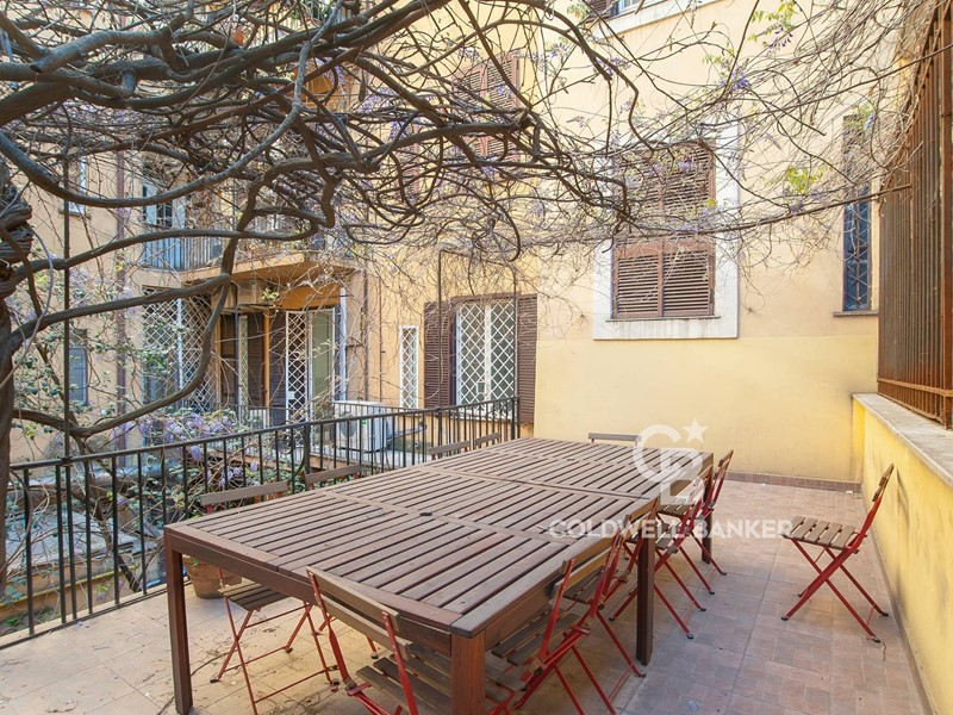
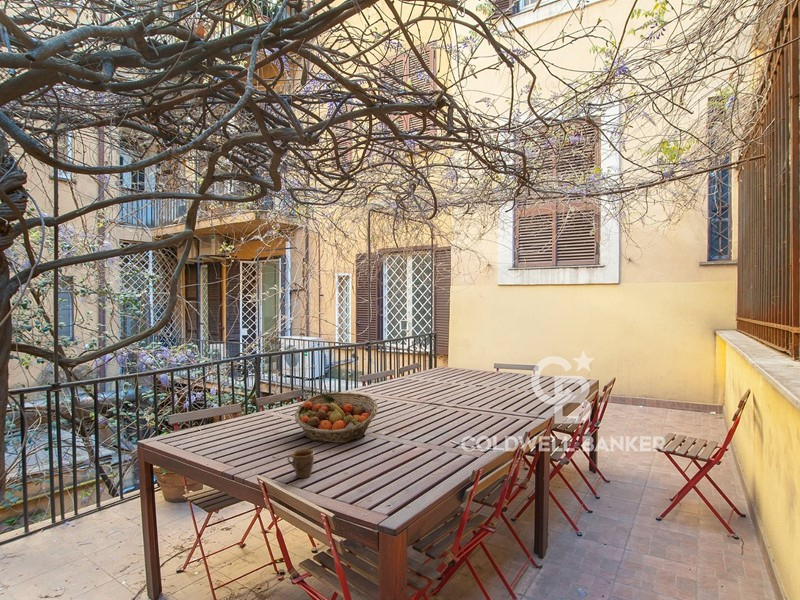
+ mug [287,448,316,479]
+ fruit basket [294,392,379,444]
